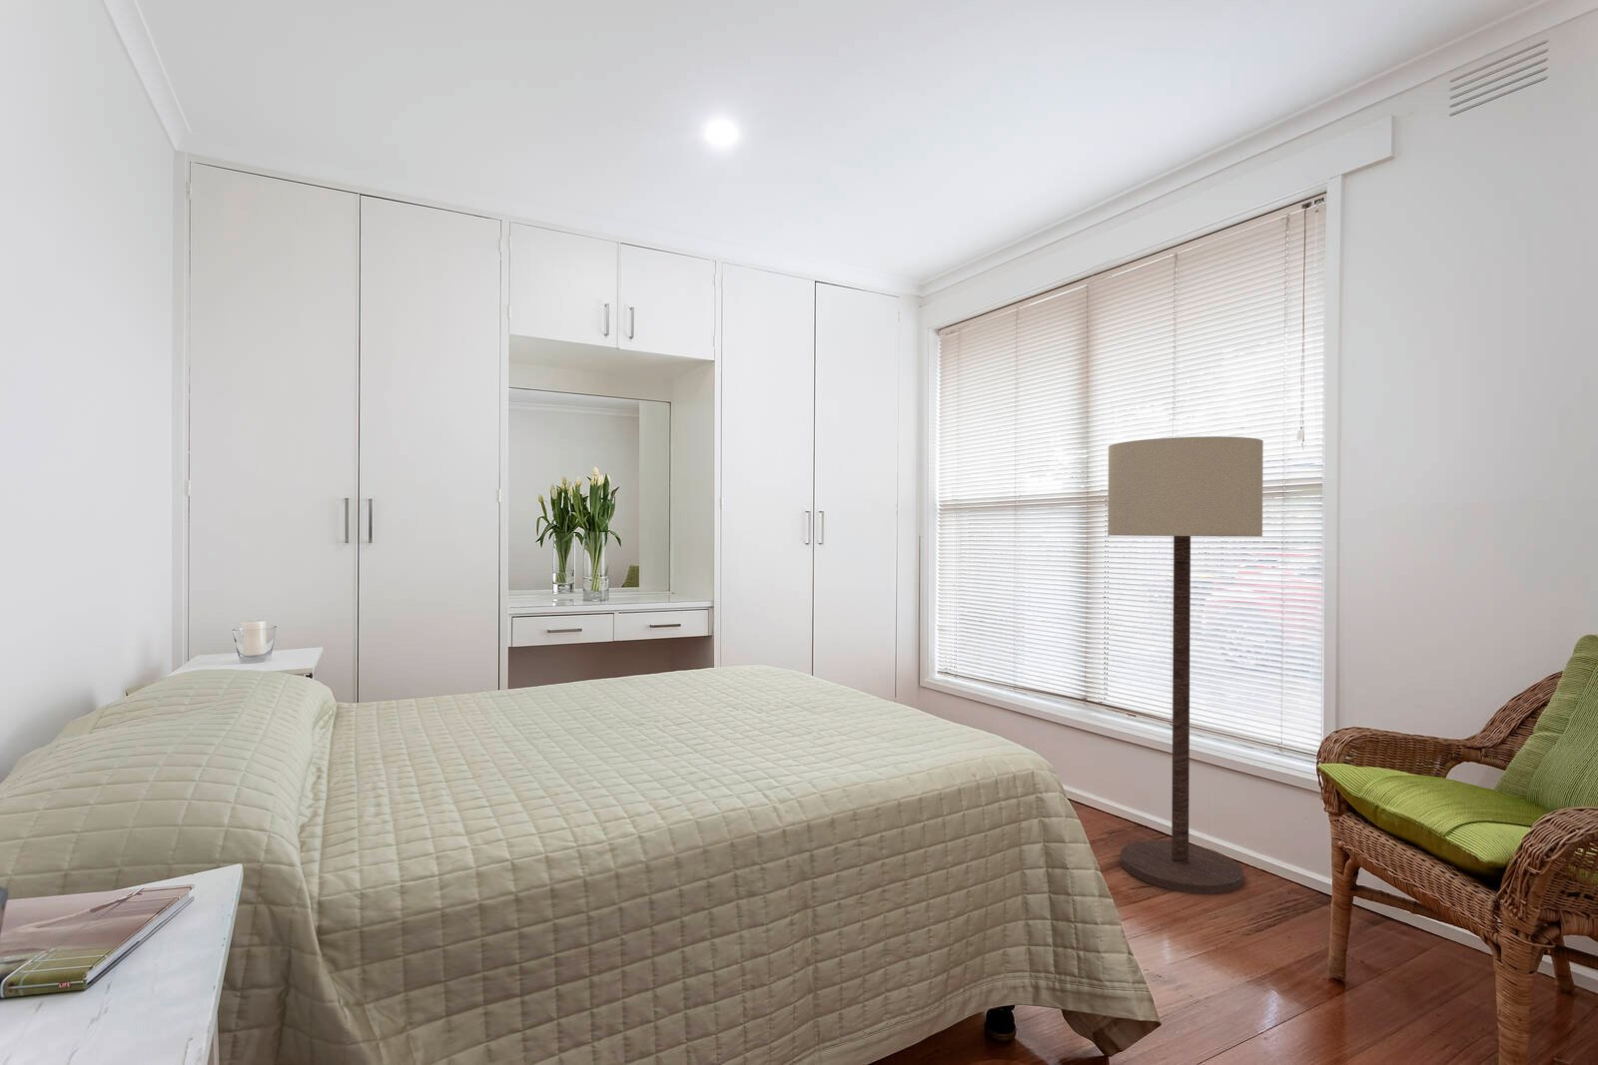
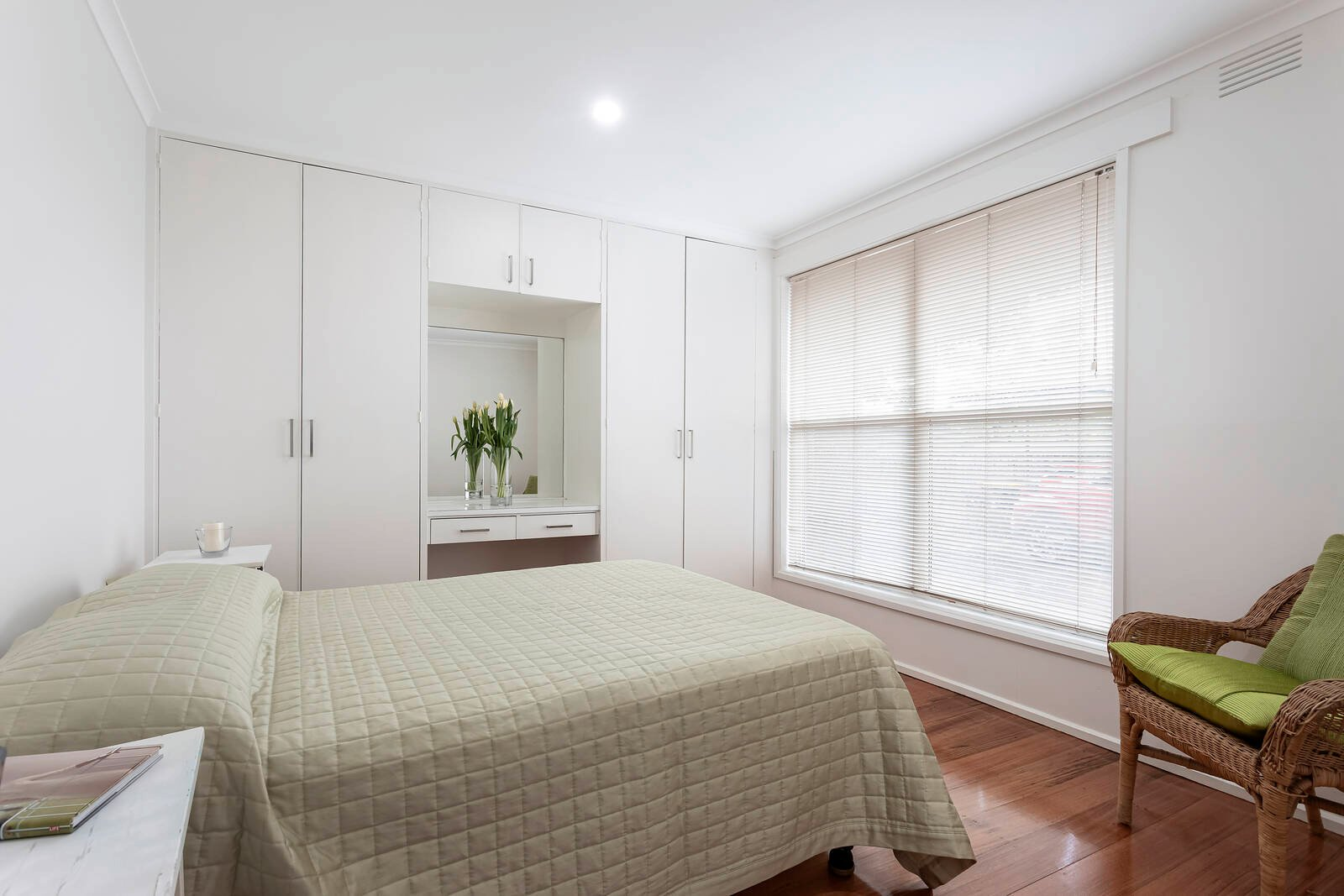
- floor lamp [1107,435,1264,895]
